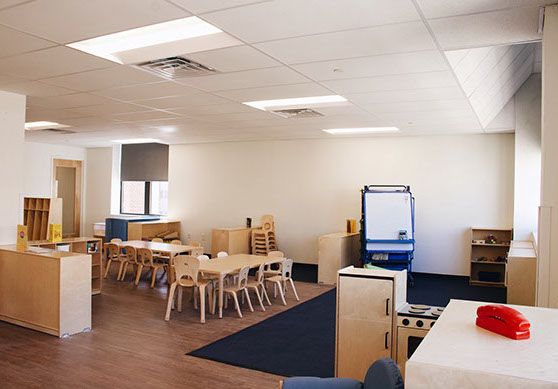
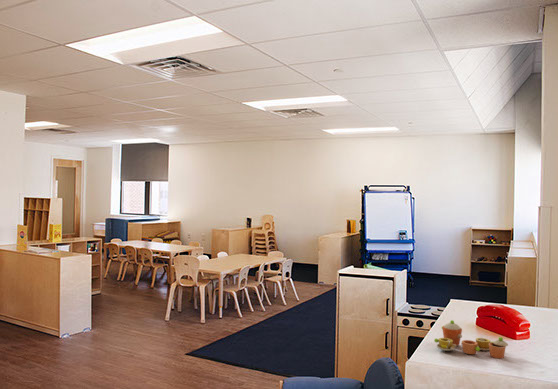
+ toy tea set [433,319,509,360]
